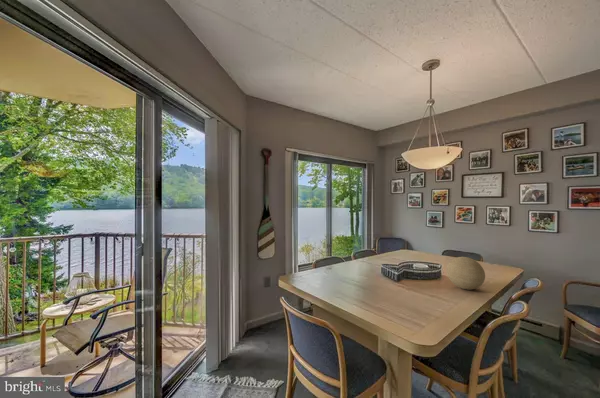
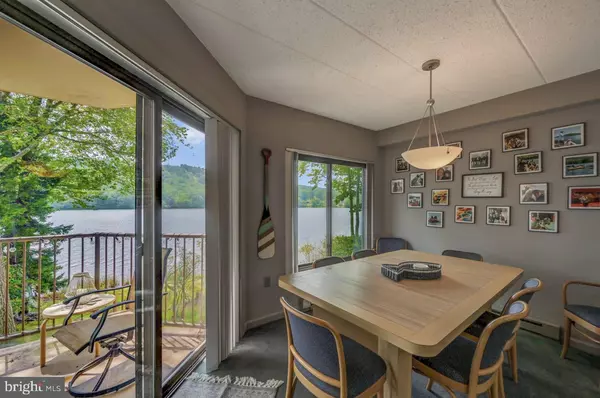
- decorative ball [446,256,486,291]
